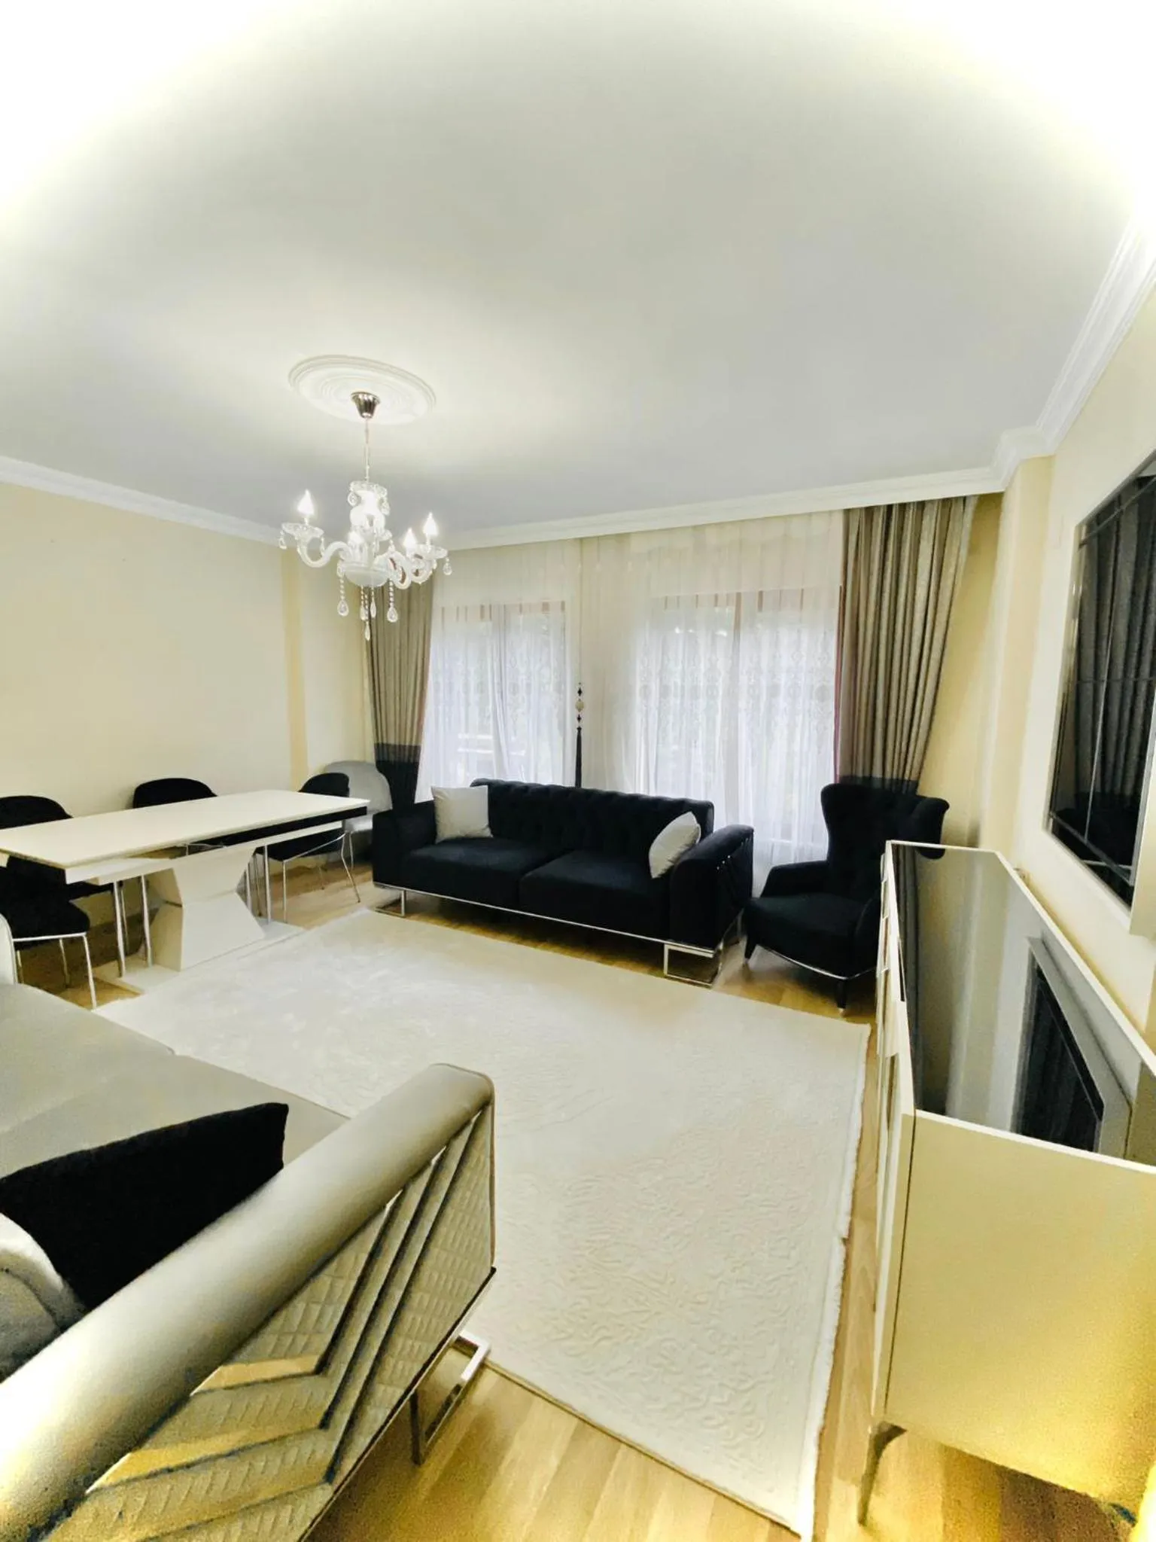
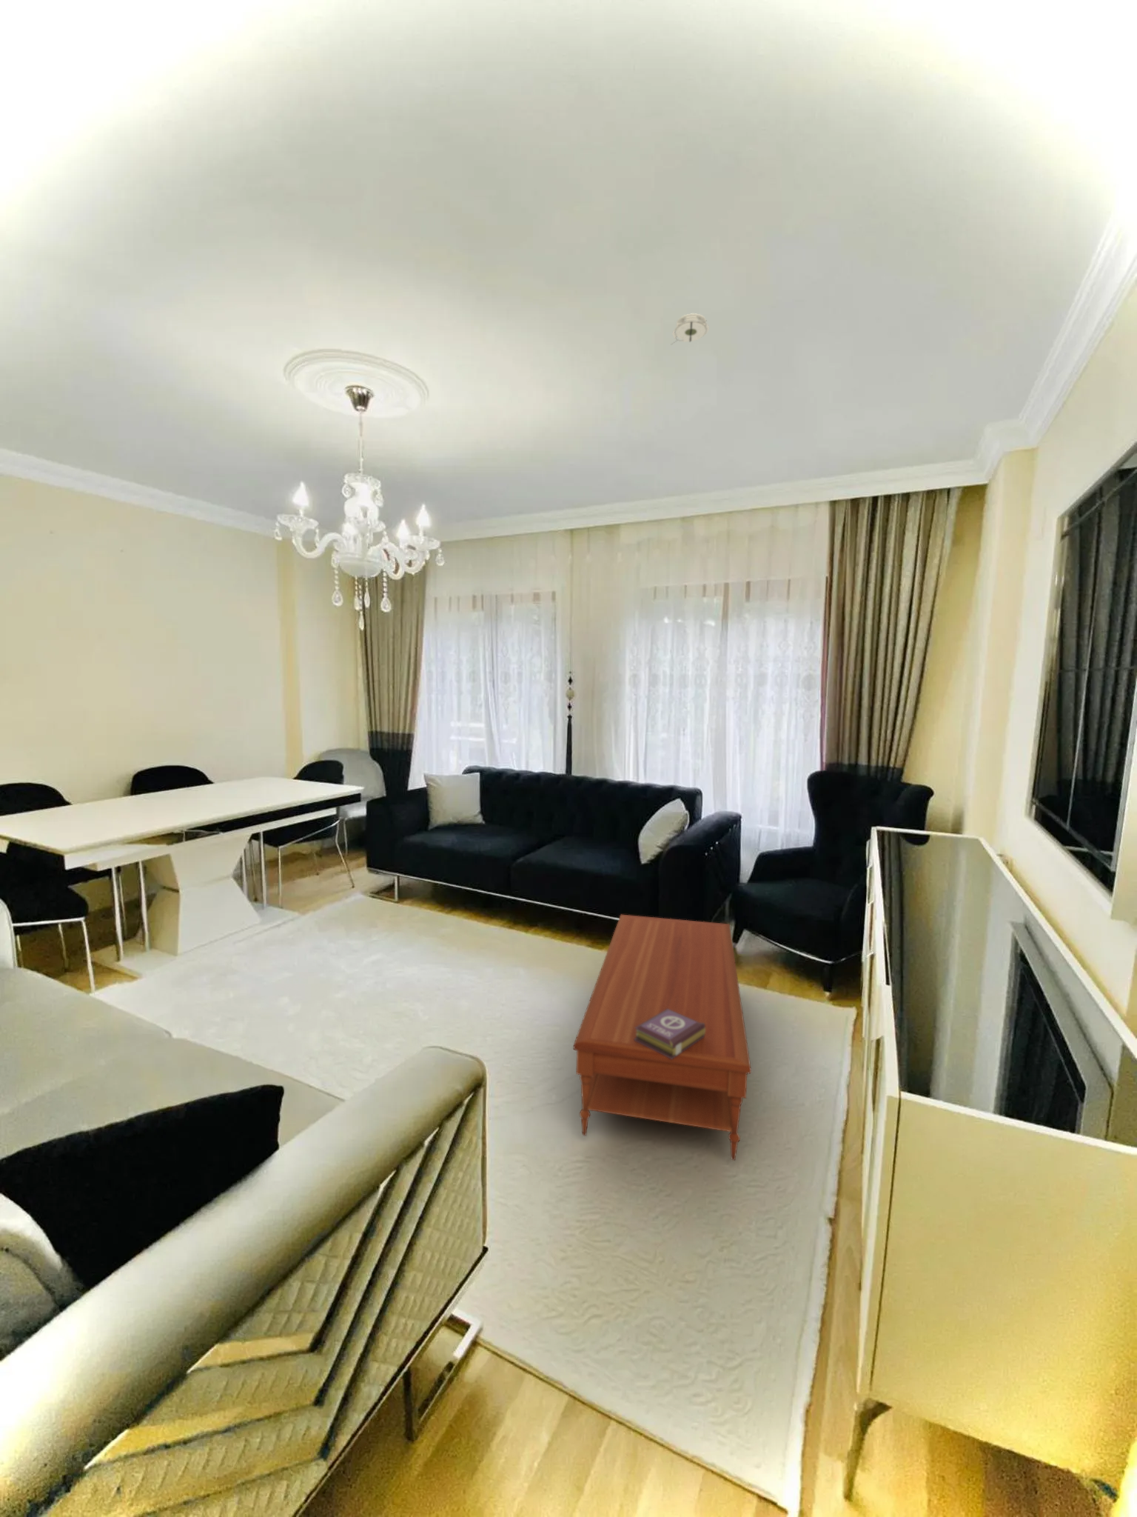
+ coffee table [573,914,752,1161]
+ smoke detector [671,313,709,345]
+ book [634,1009,706,1060]
